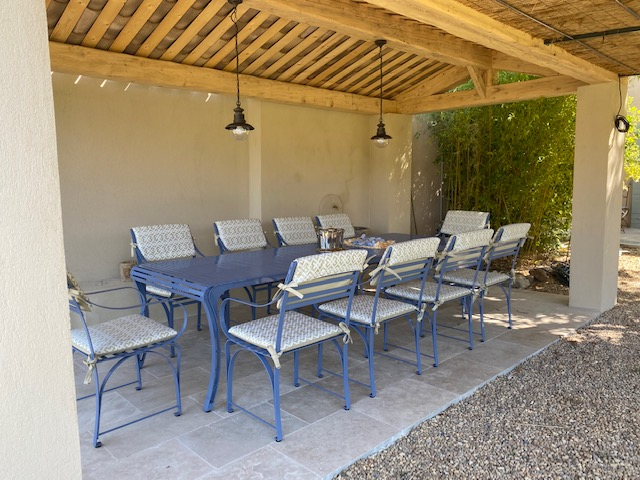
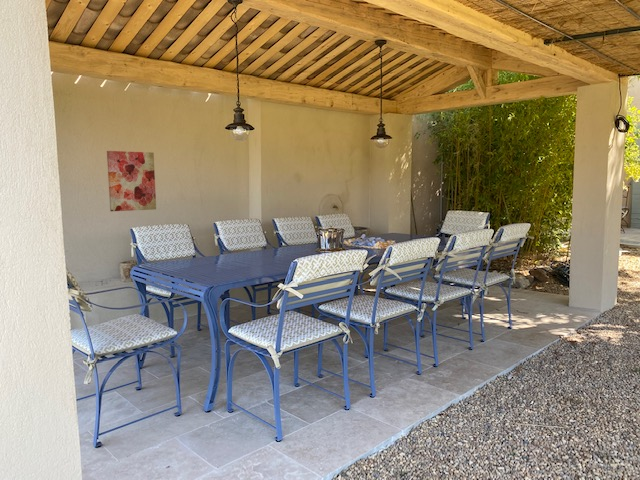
+ wall art [106,150,157,212]
